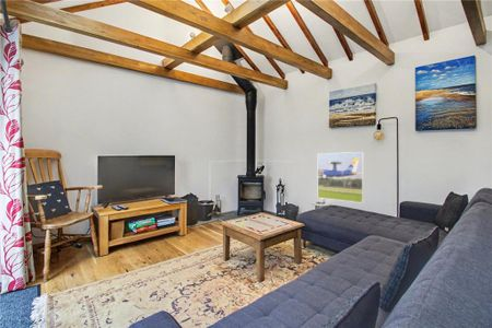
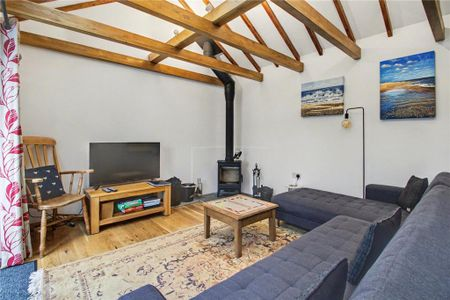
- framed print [317,151,365,204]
